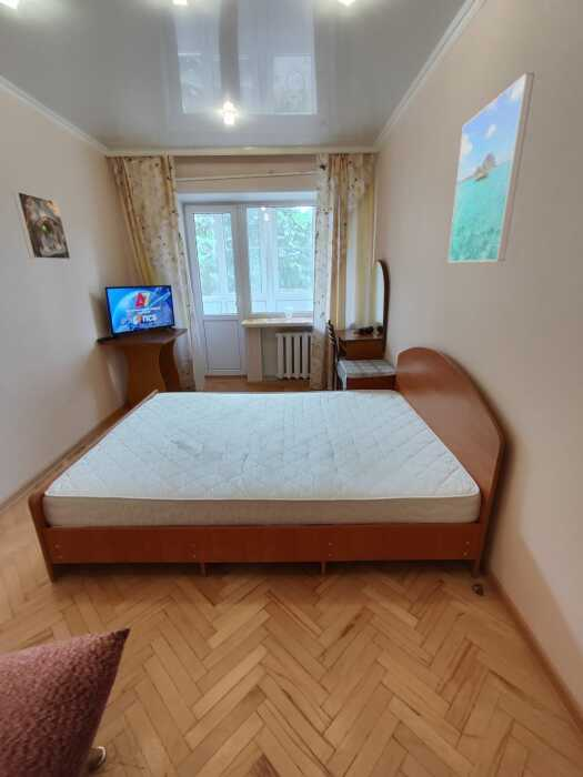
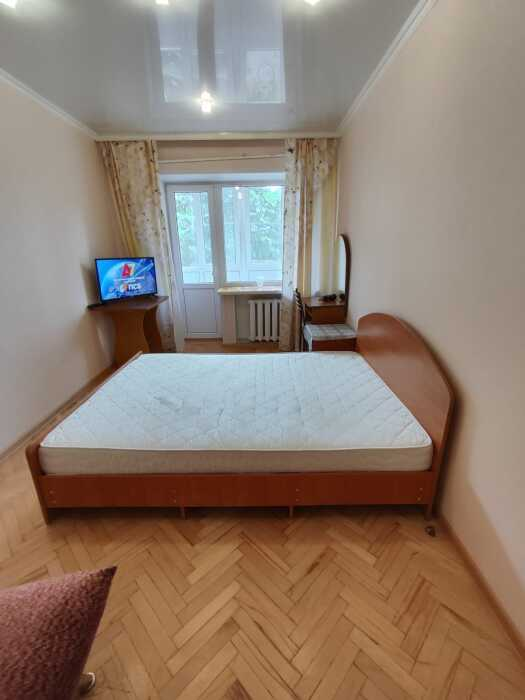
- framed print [448,72,535,263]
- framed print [12,190,71,260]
